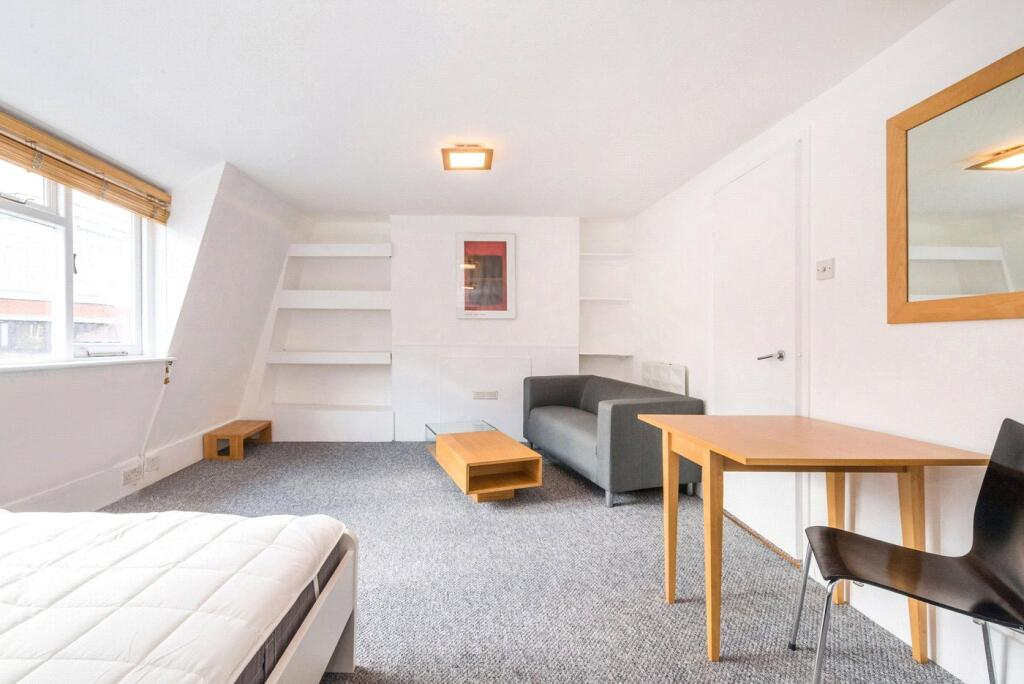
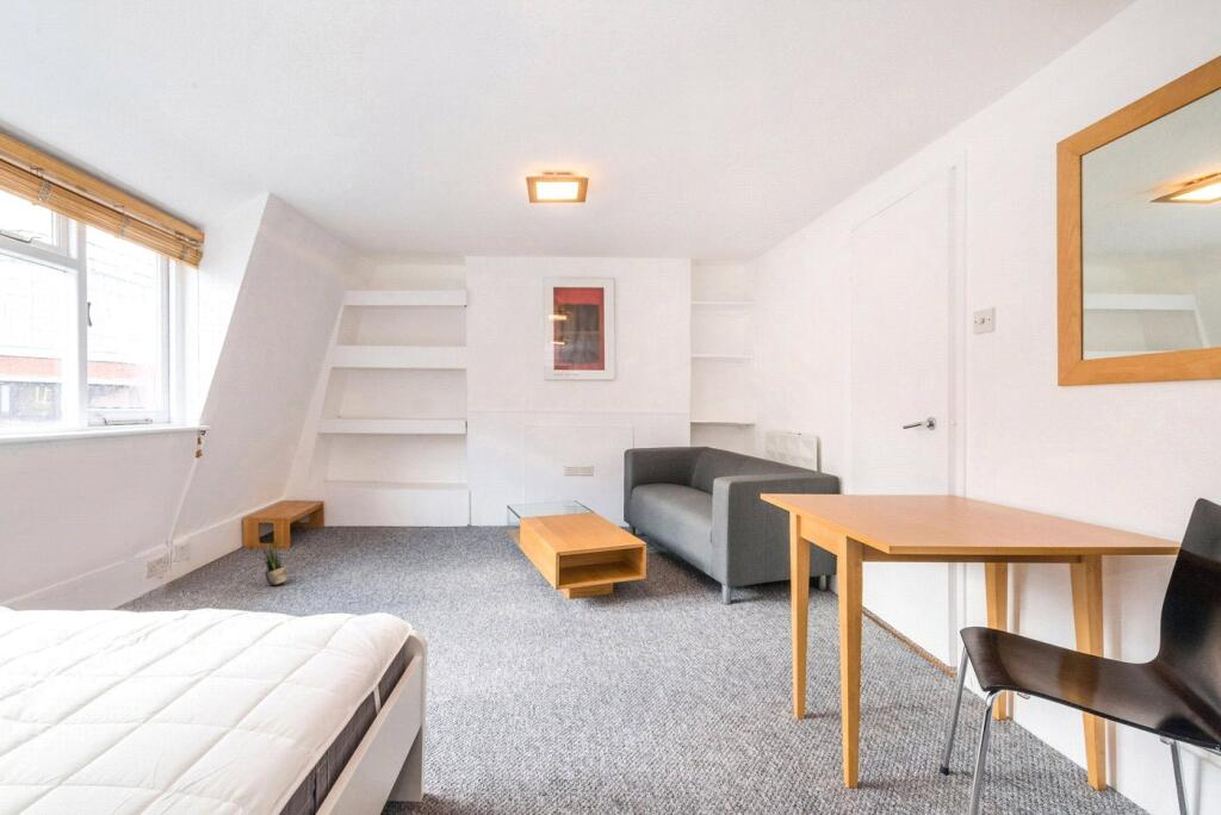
+ potted plant [261,540,287,586]
